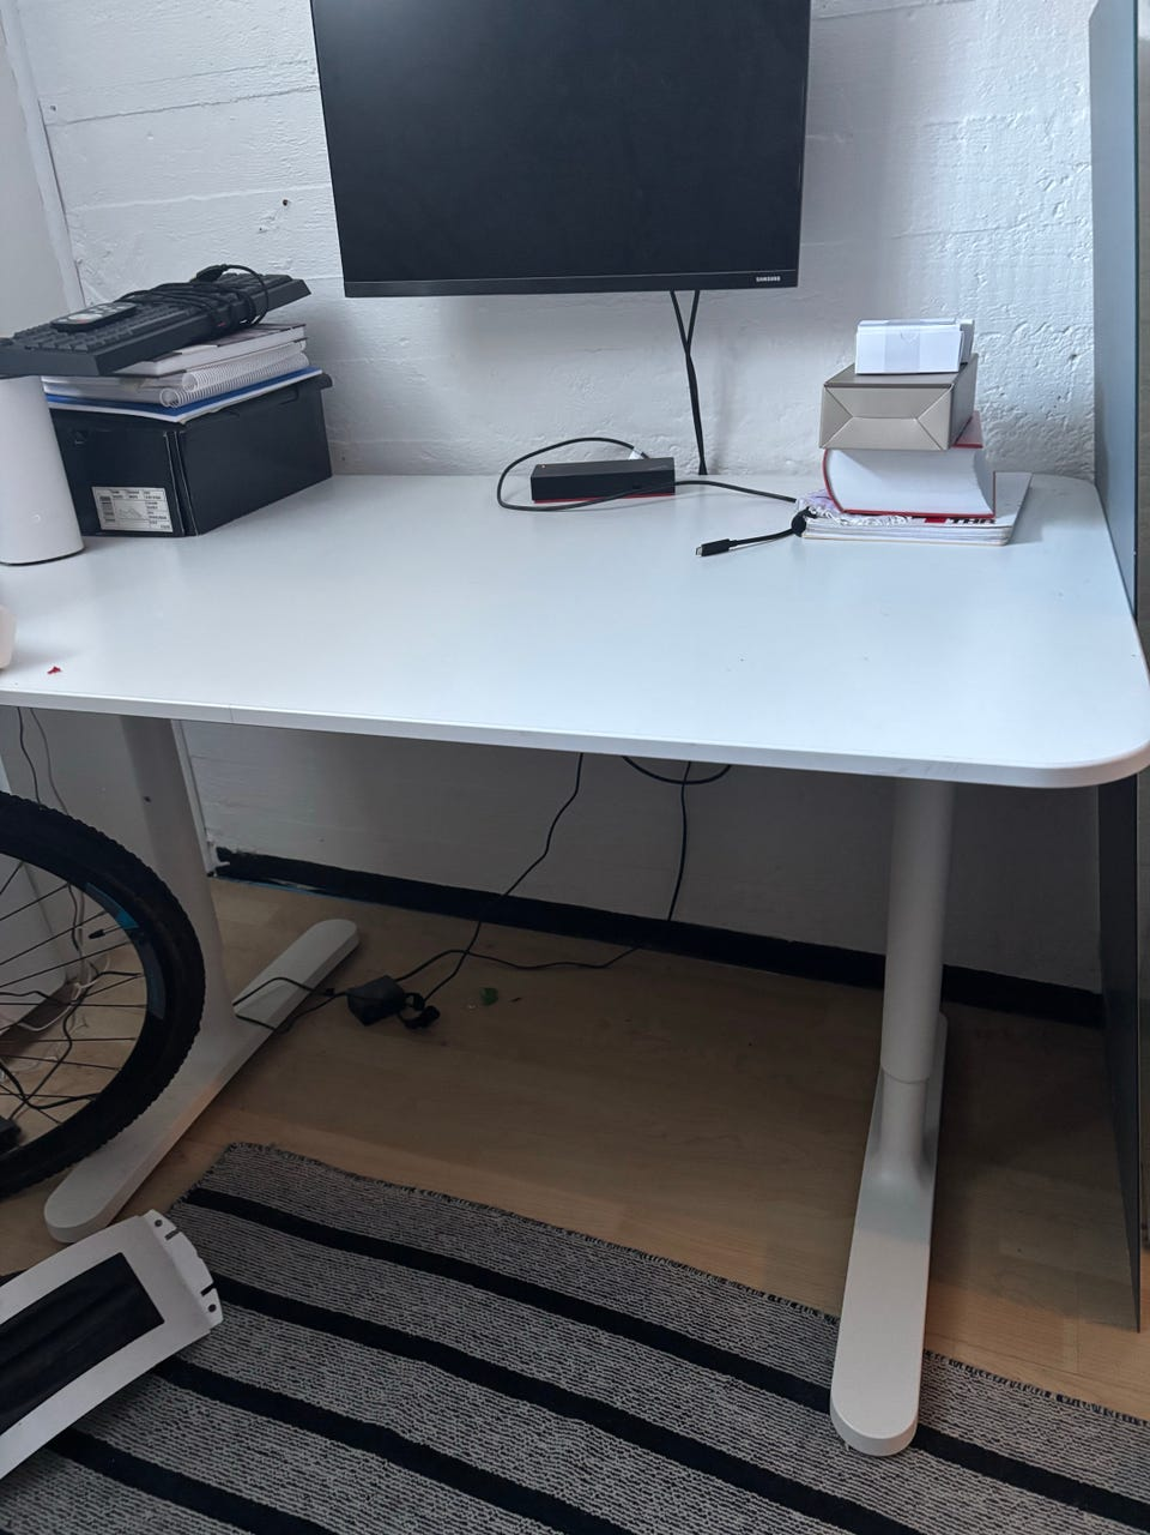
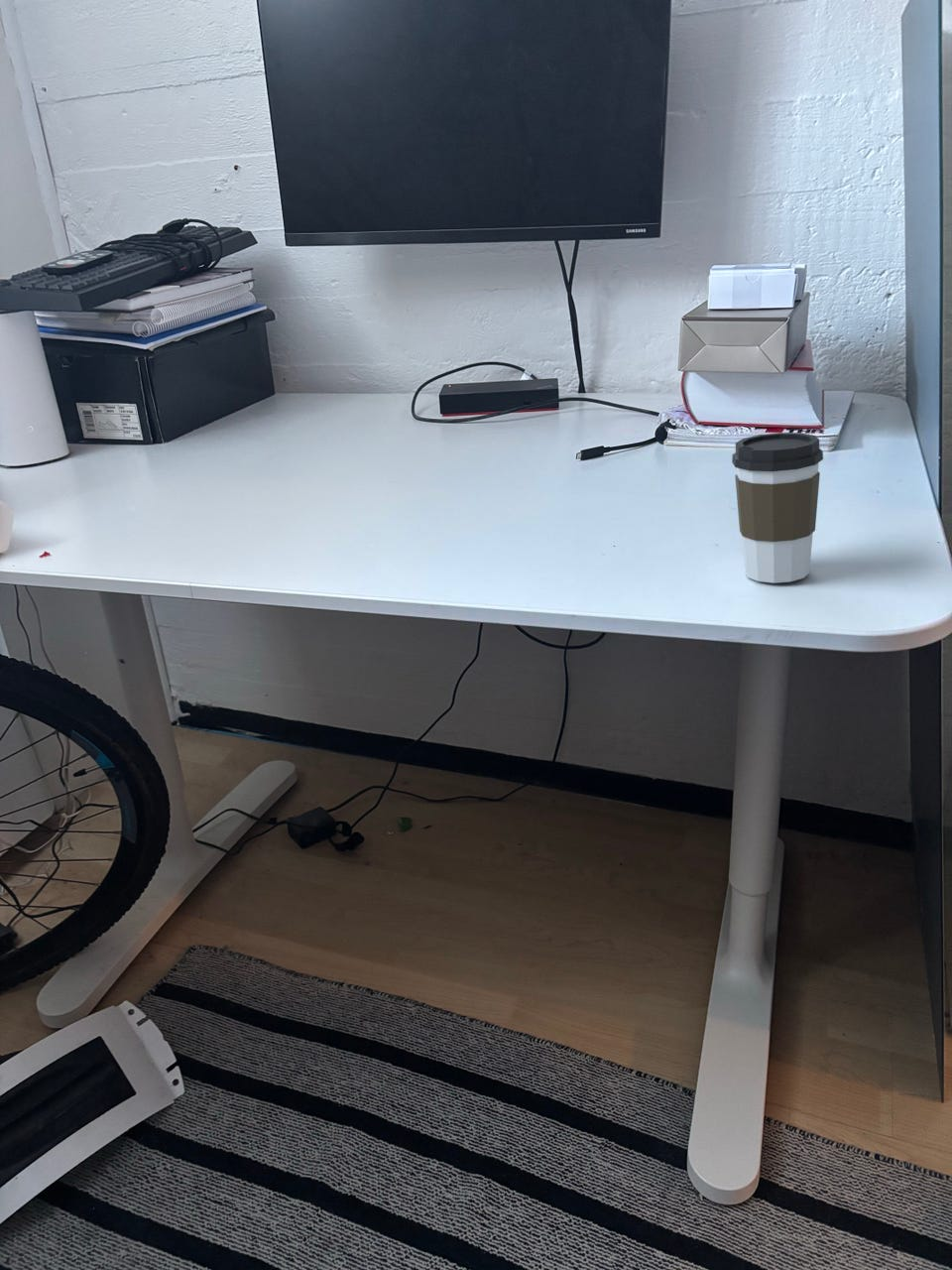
+ coffee cup [731,432,824,583]
